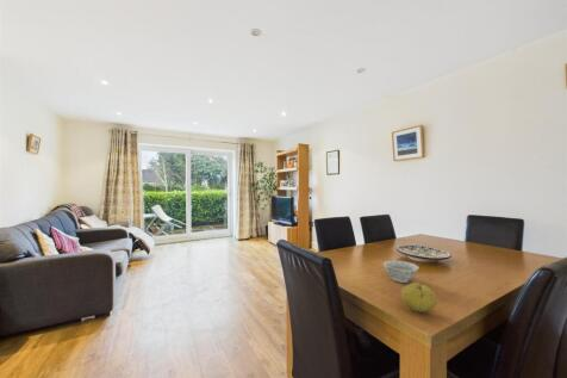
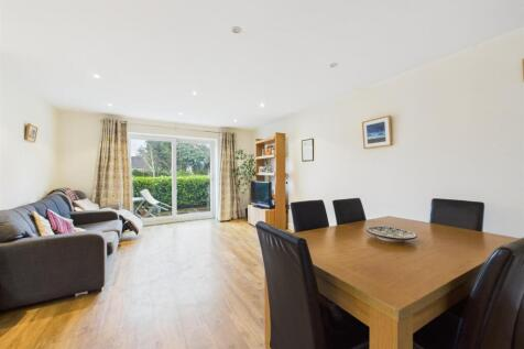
- fruit [400,281,438,314]
- bowl [382,260,420,284]
